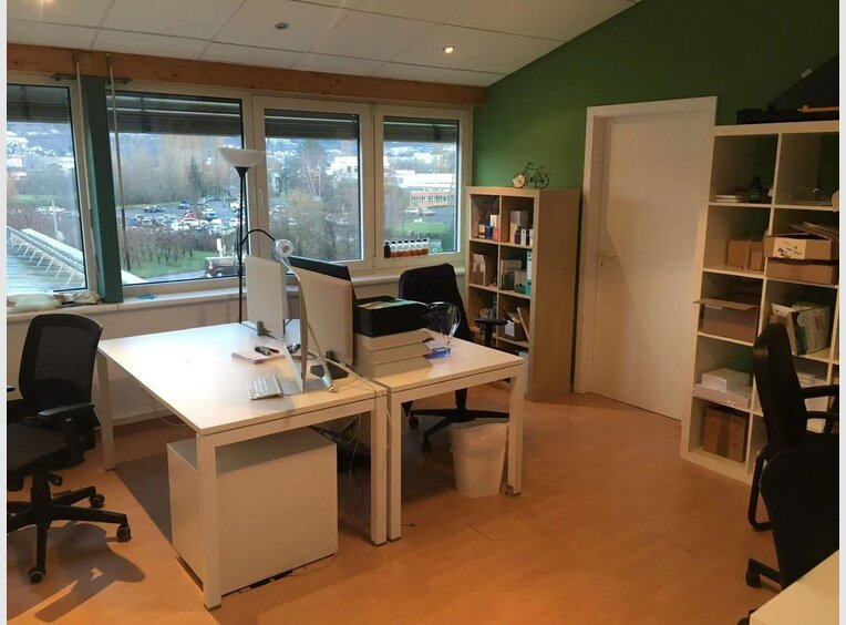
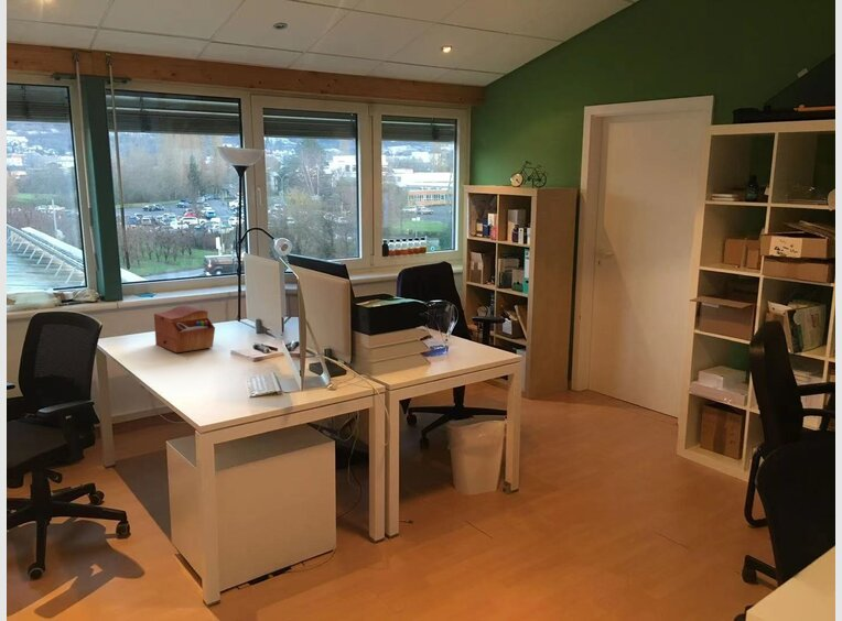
+ sewing box [153,305,216,353]
